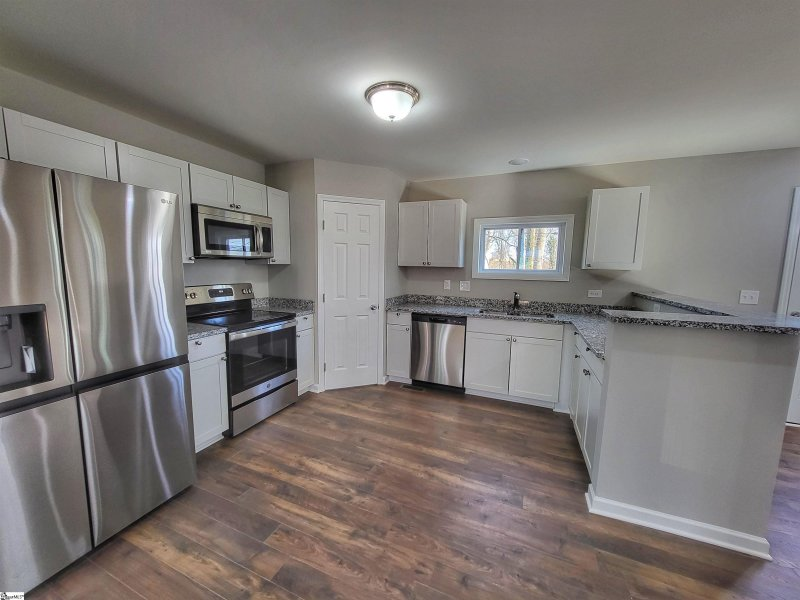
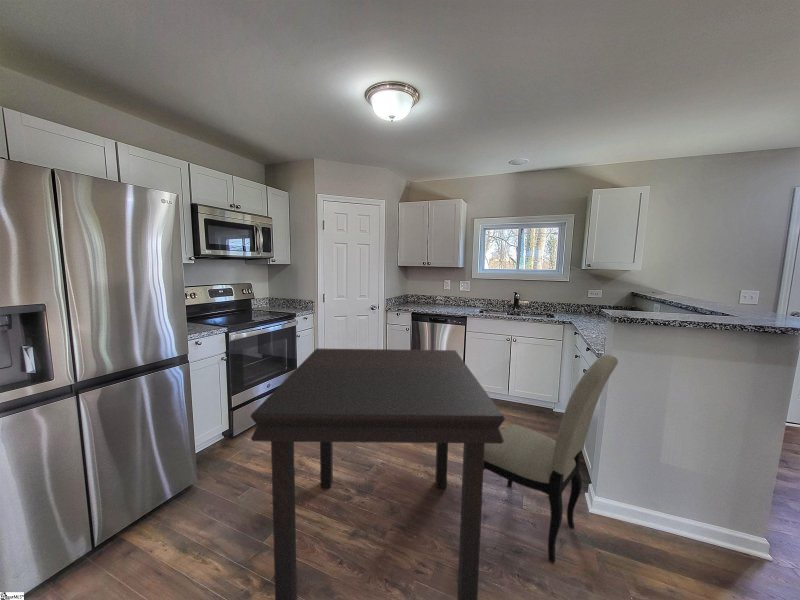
+ dining chair [483,354,619,564]
+ dining table [249,347,506,600]
